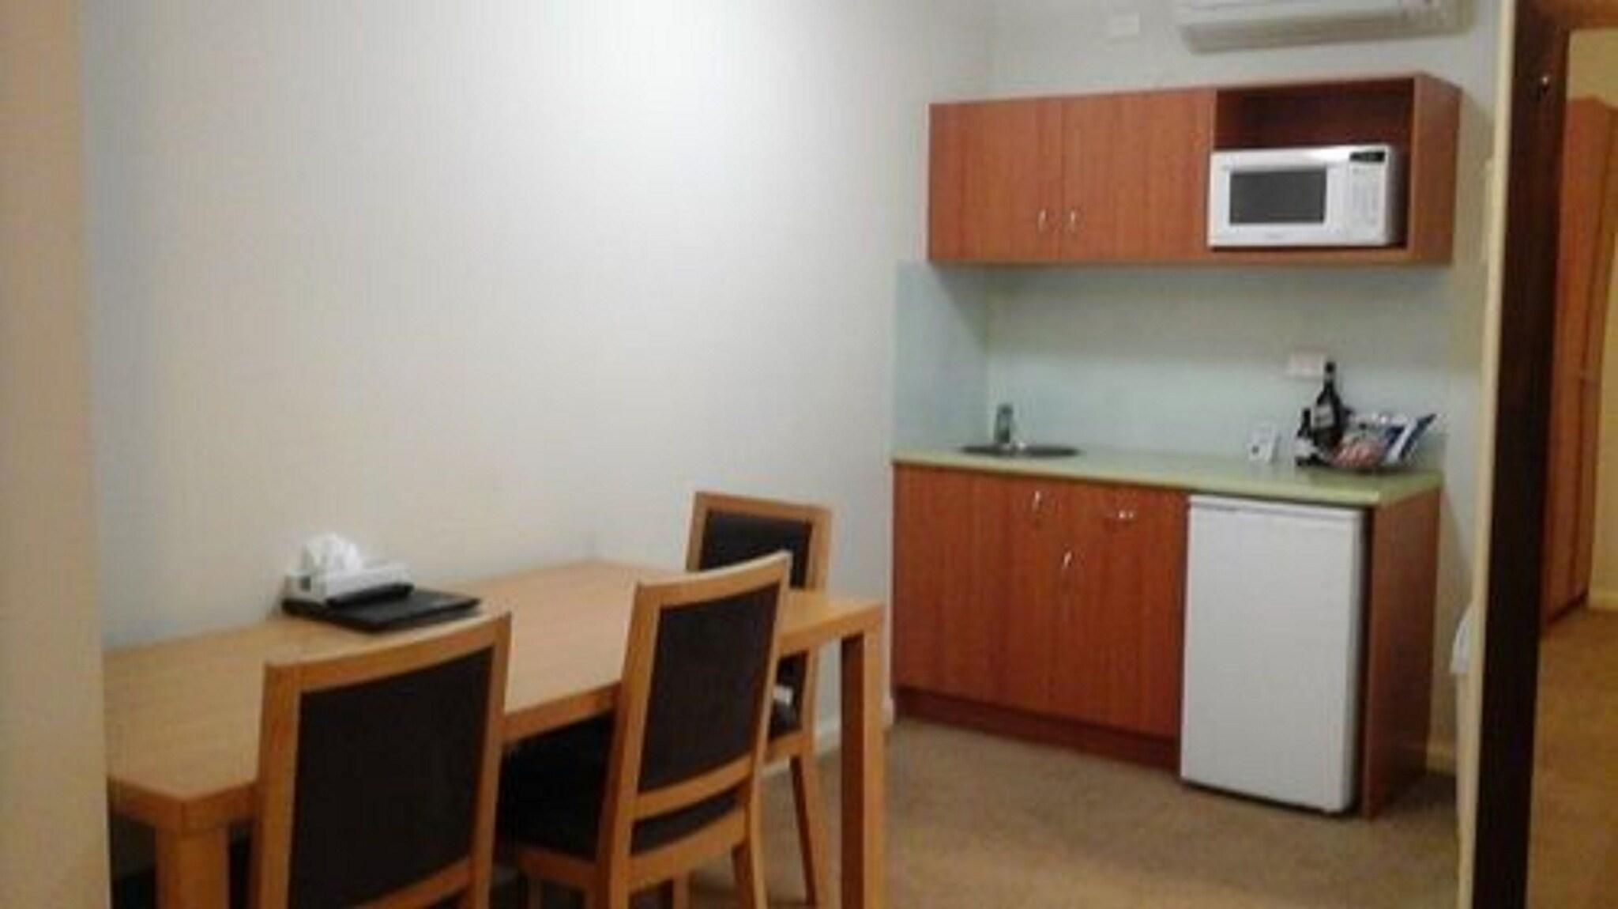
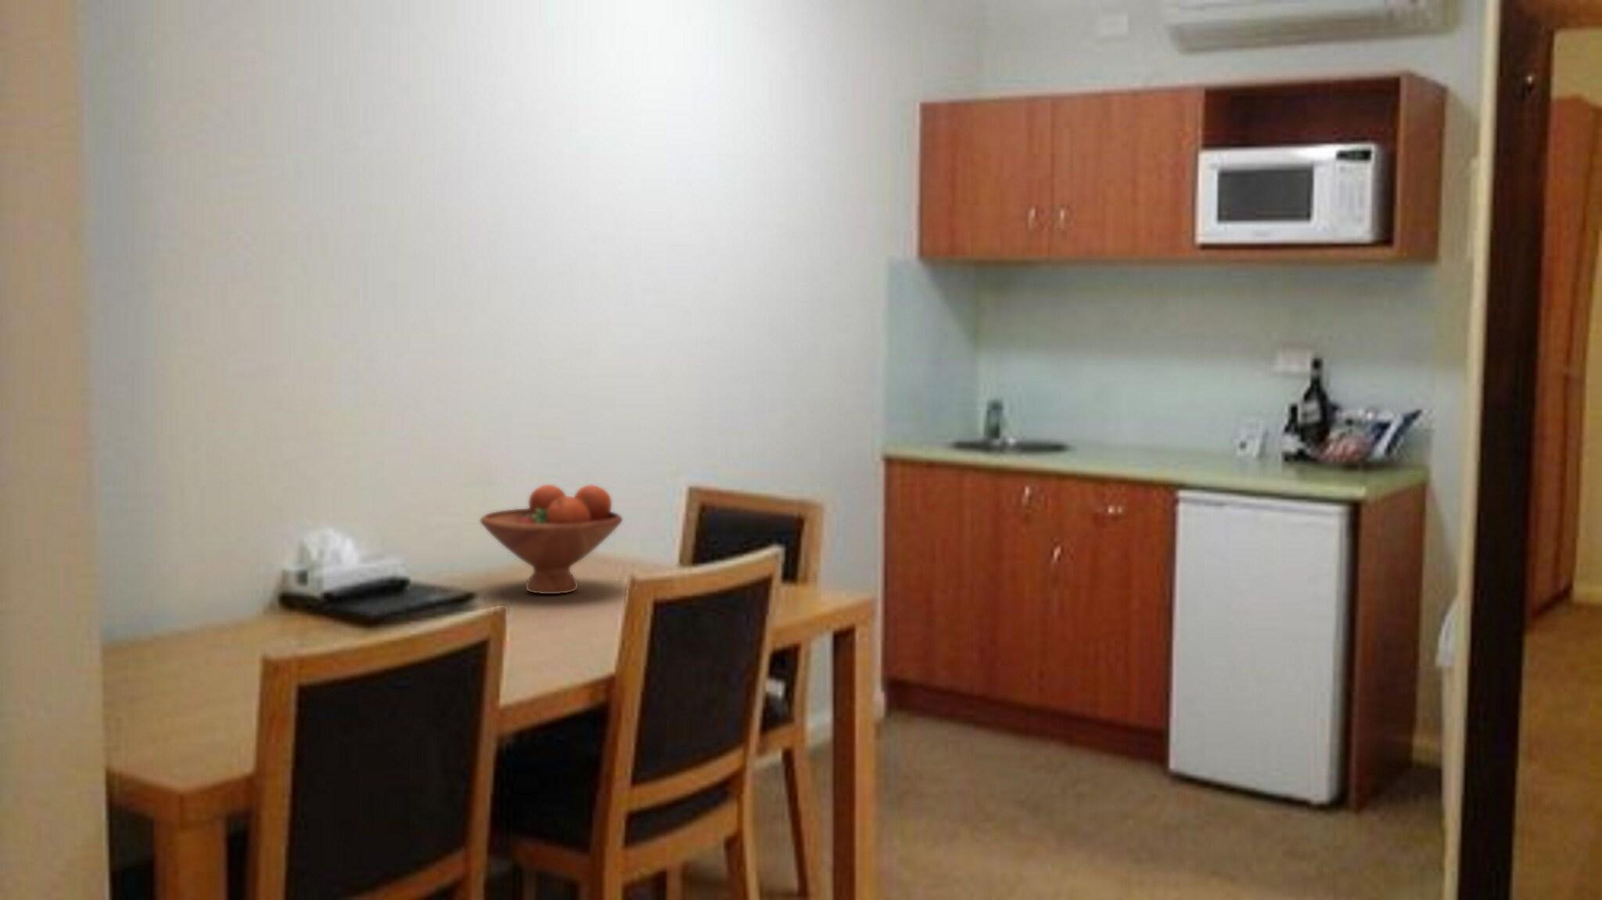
+ fruit bowl [480,484,624,595]
